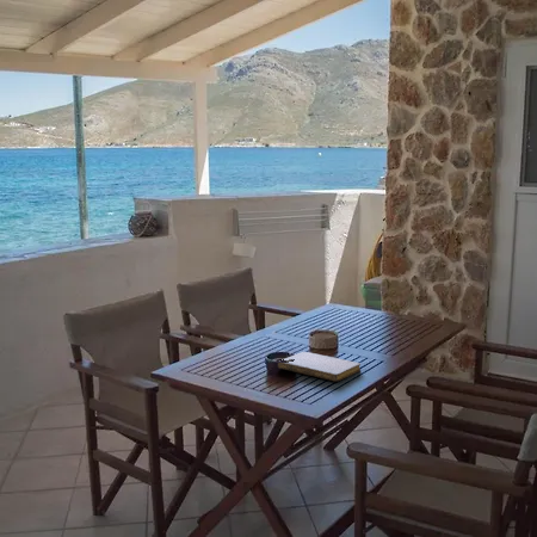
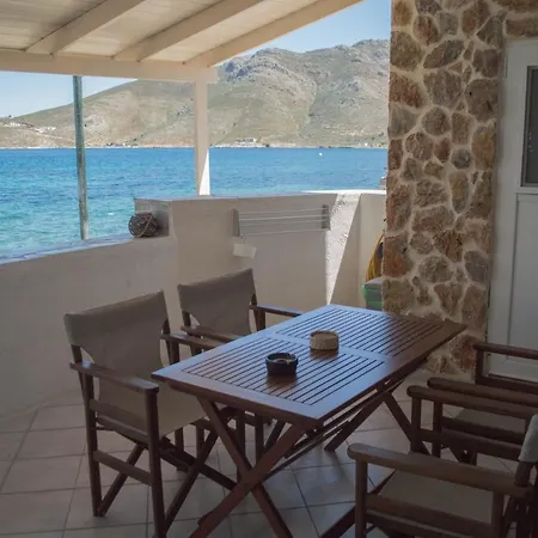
- notebook [277,351,362,383]
